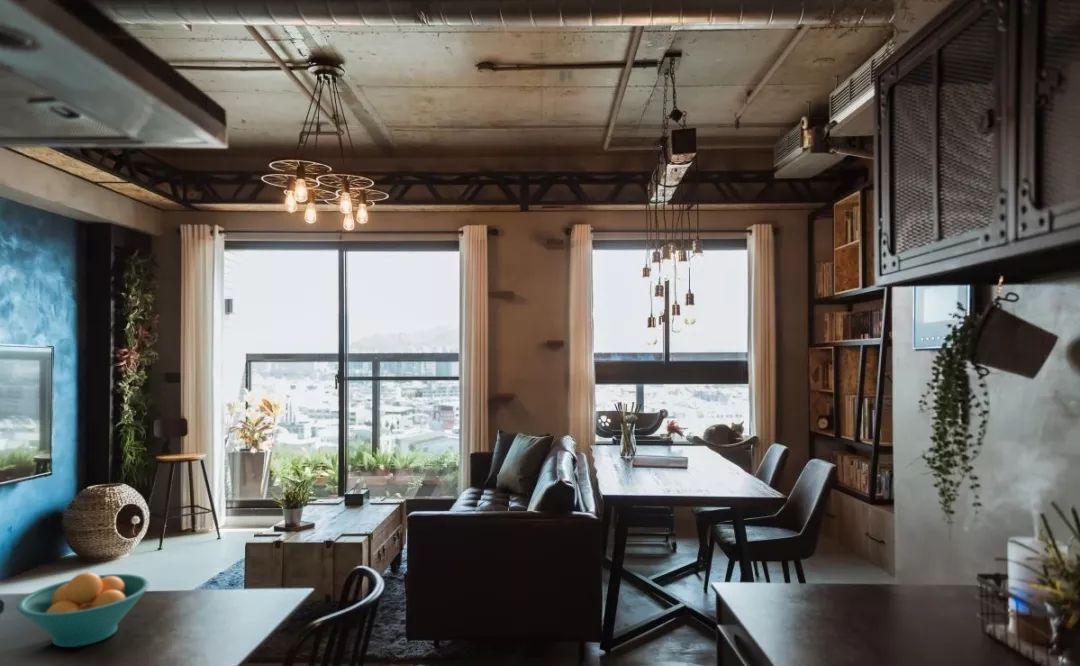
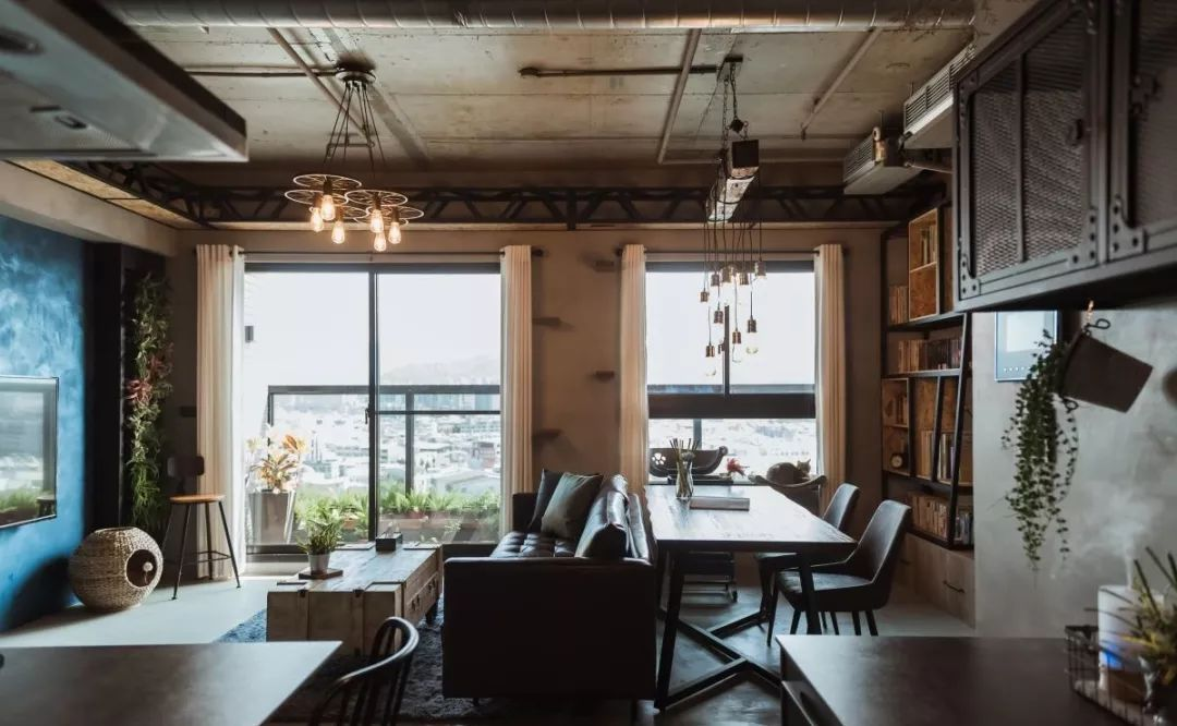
- fruit bowl [15,571,151,648]
